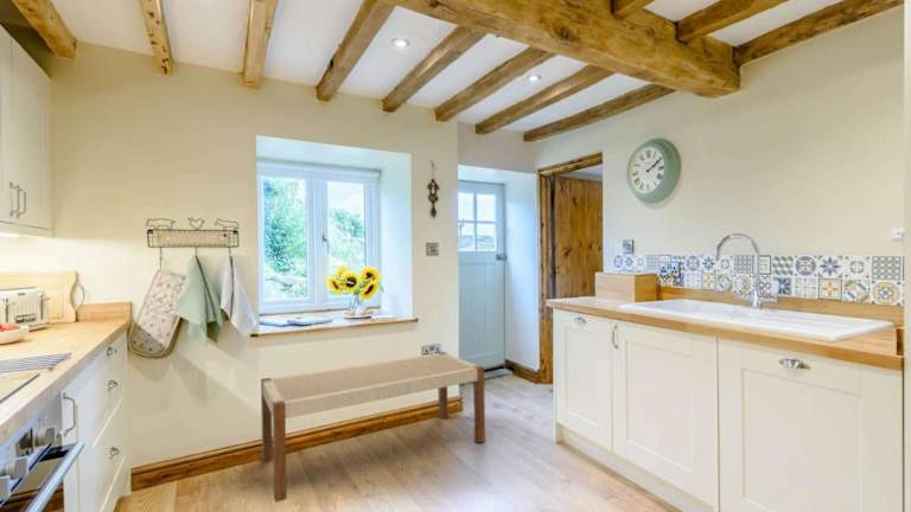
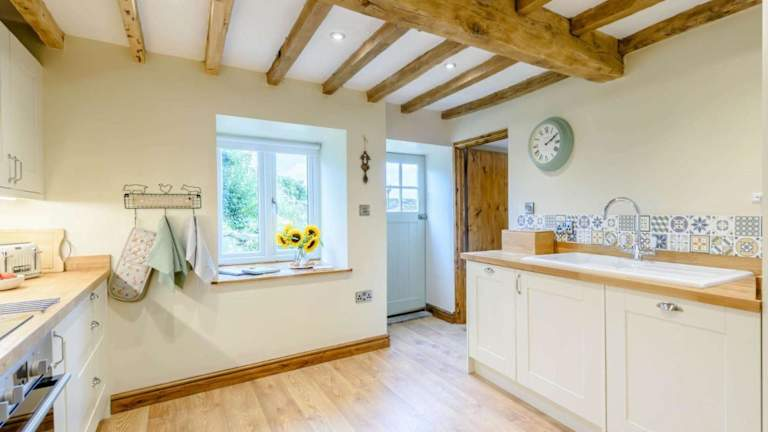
- bench [260,351,486,504]
